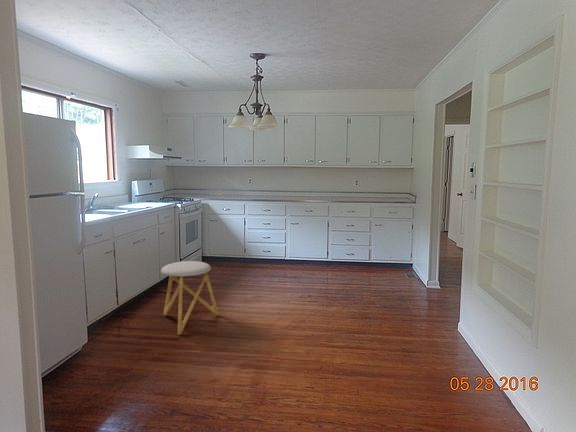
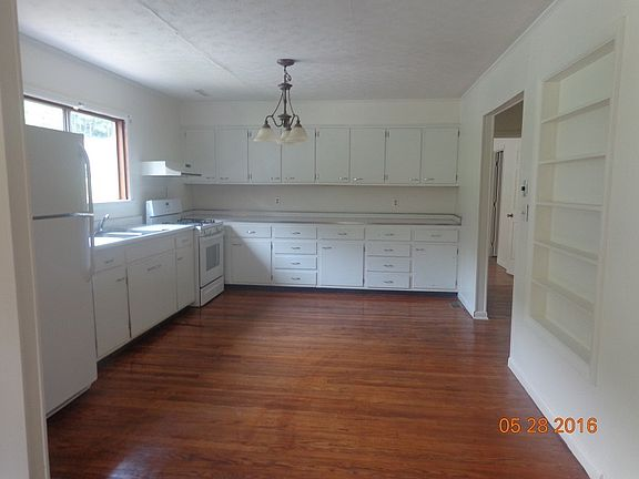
- stool [160,260,219,336]
